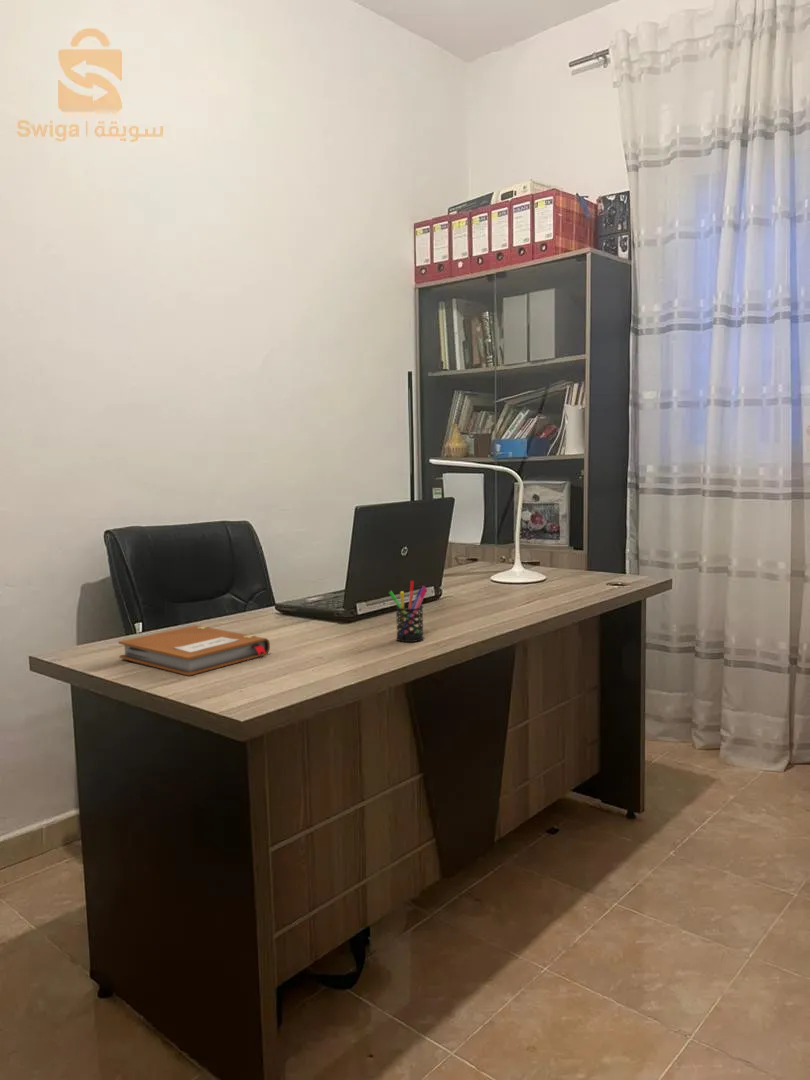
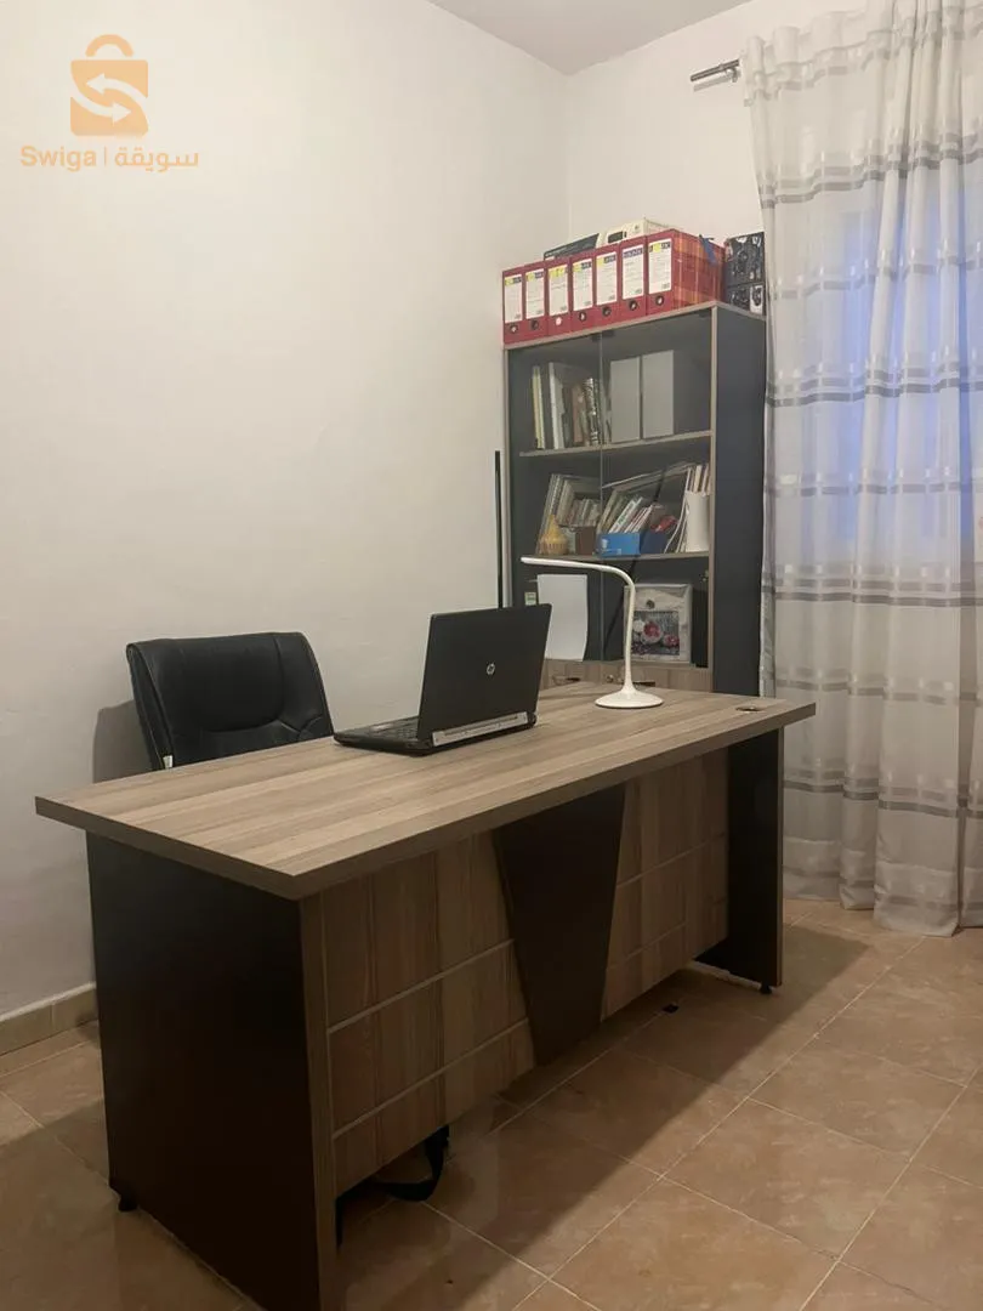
- pen holder [388,580,428,643]
- notebook [118,624,271,677]
